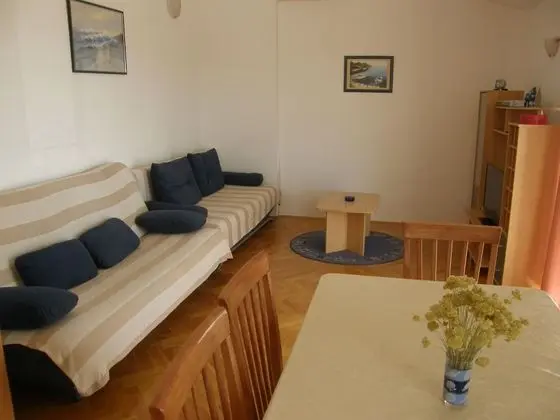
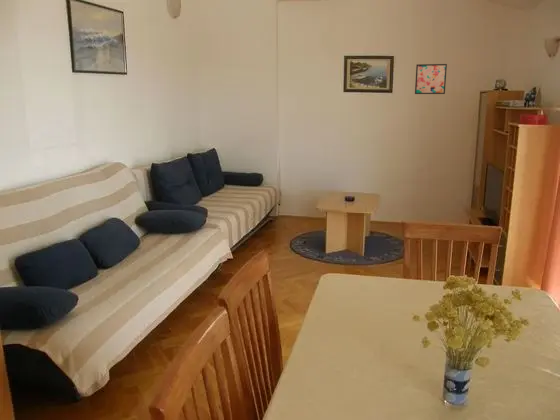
+ wall art [414,63,448,95]
